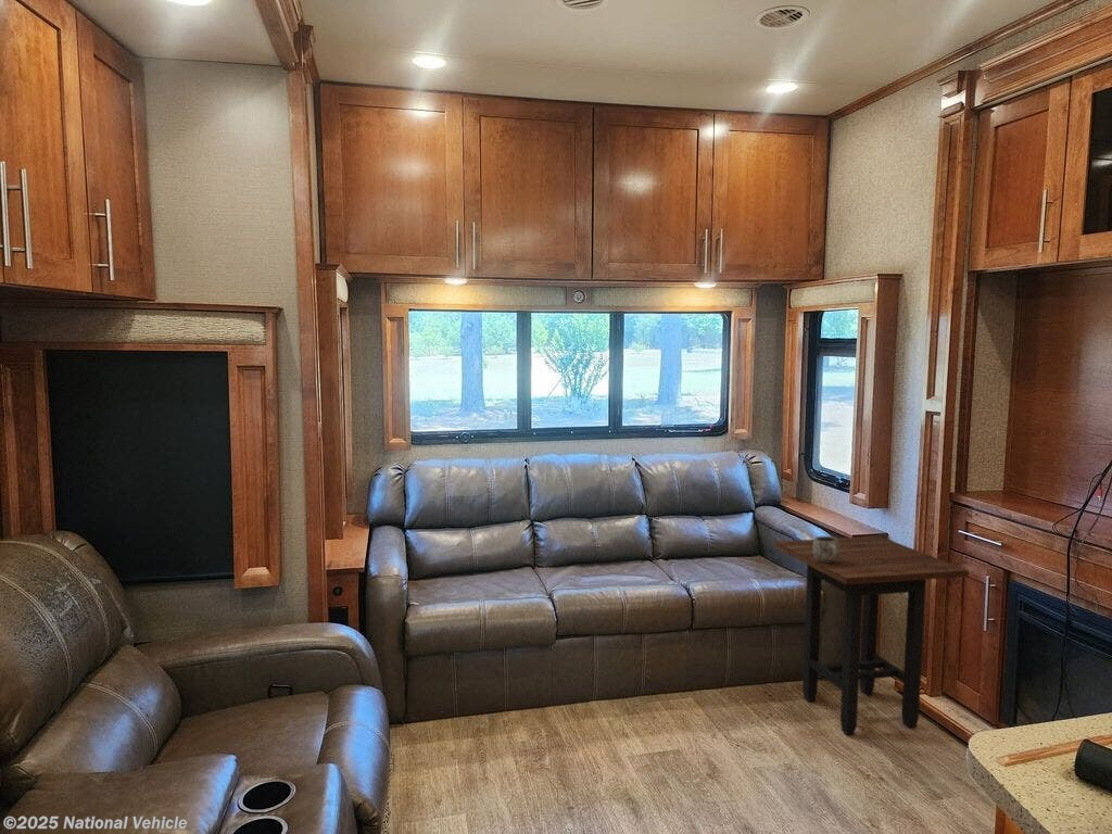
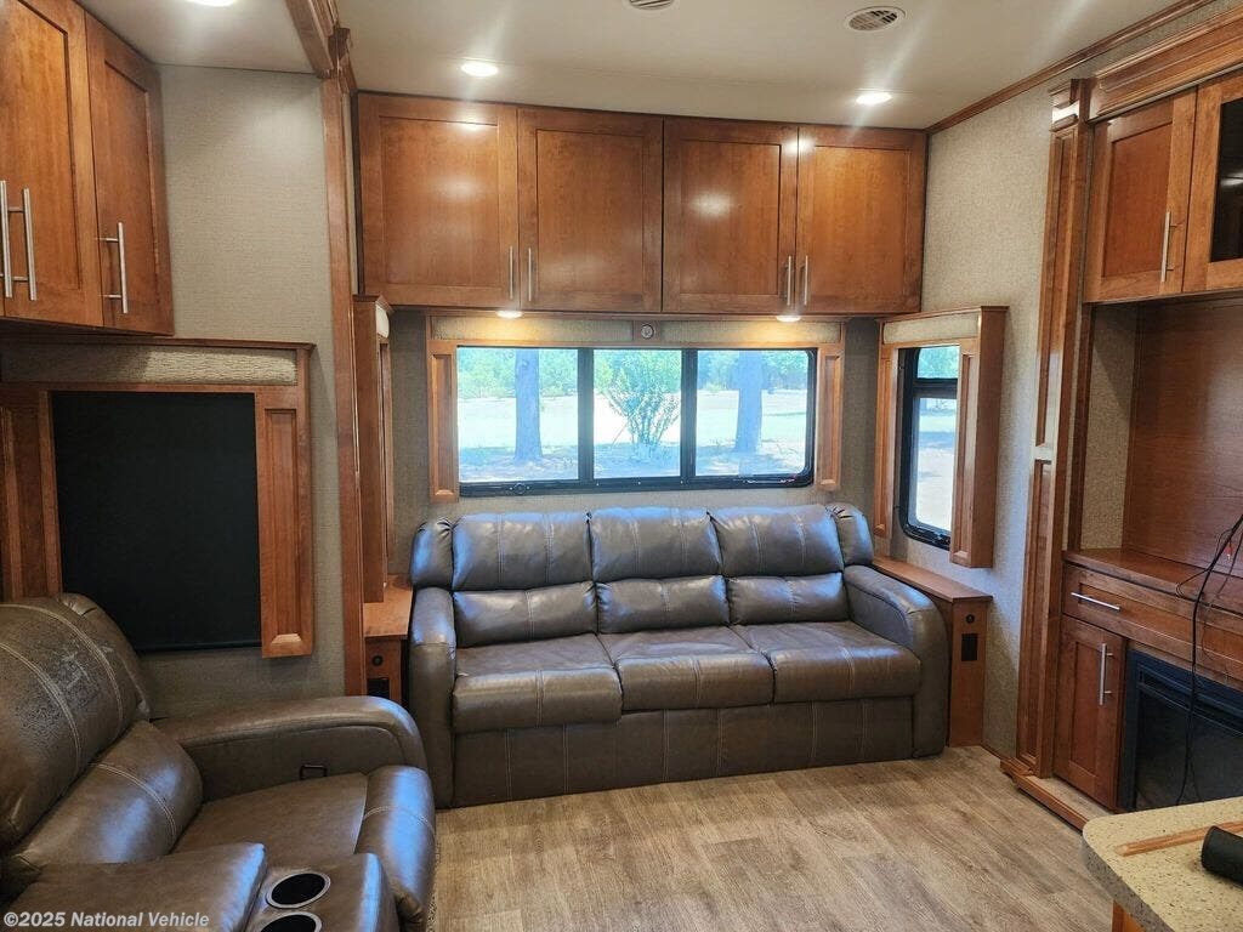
- side table [773,535,970,736]
- mug [813,535,839,563]
